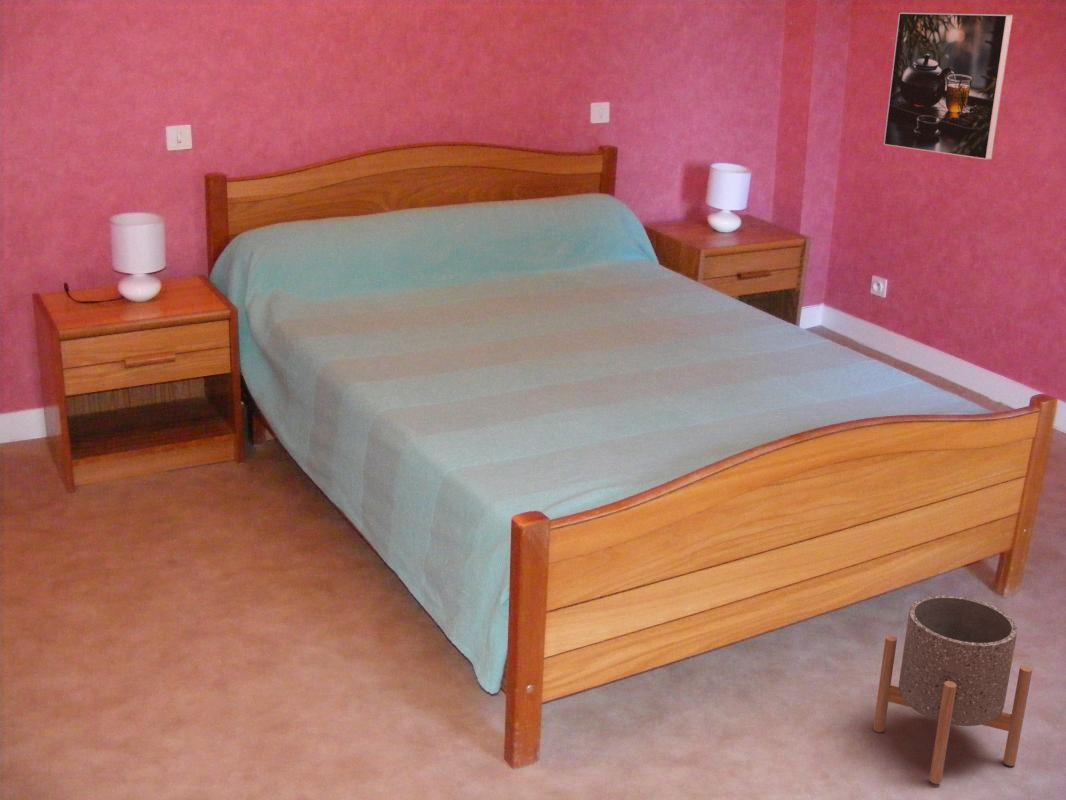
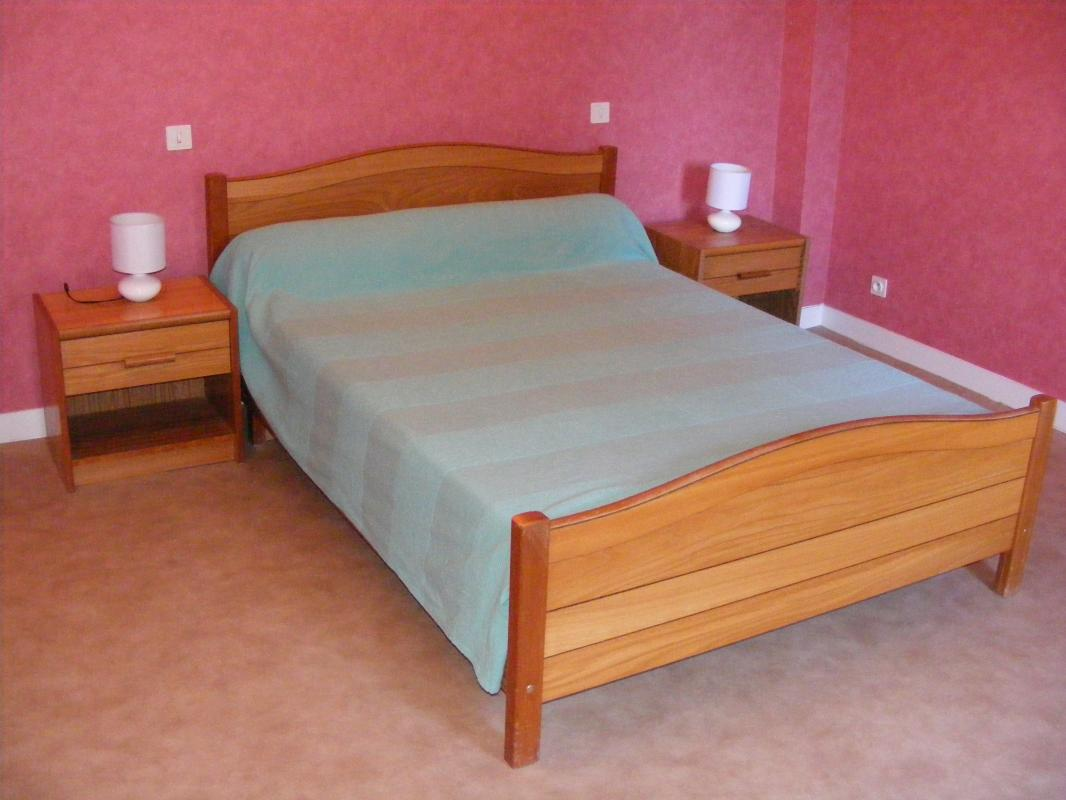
- planter [872,594,1033,785]
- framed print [883,12,1014,161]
